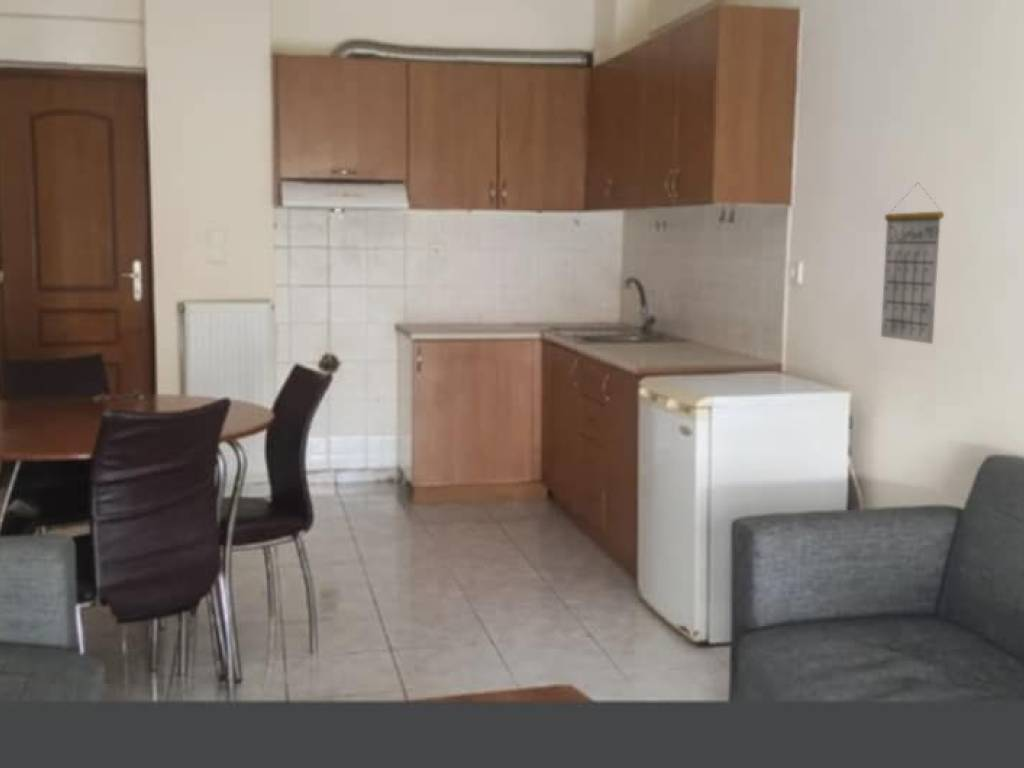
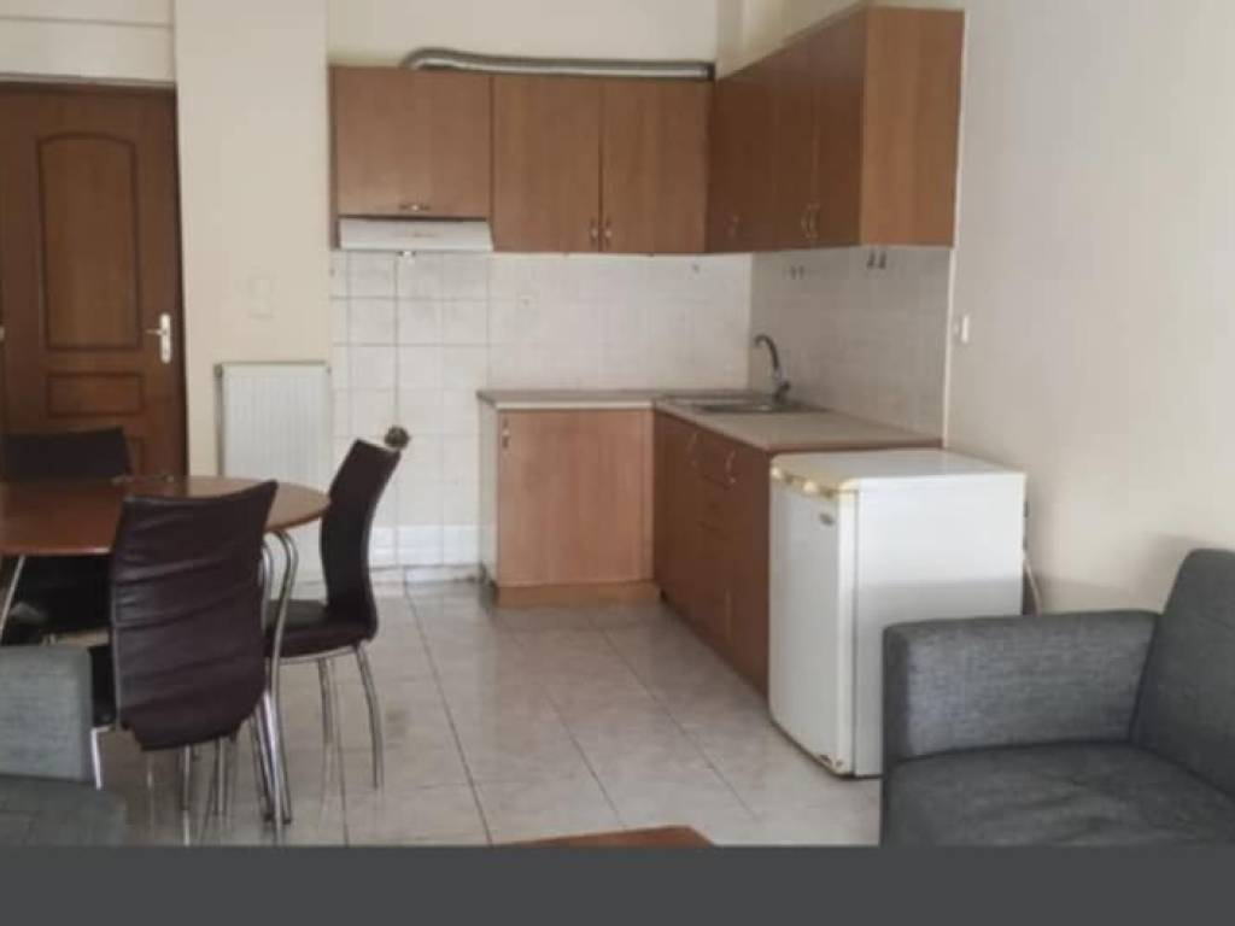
- calendar [880,181,945,345]
